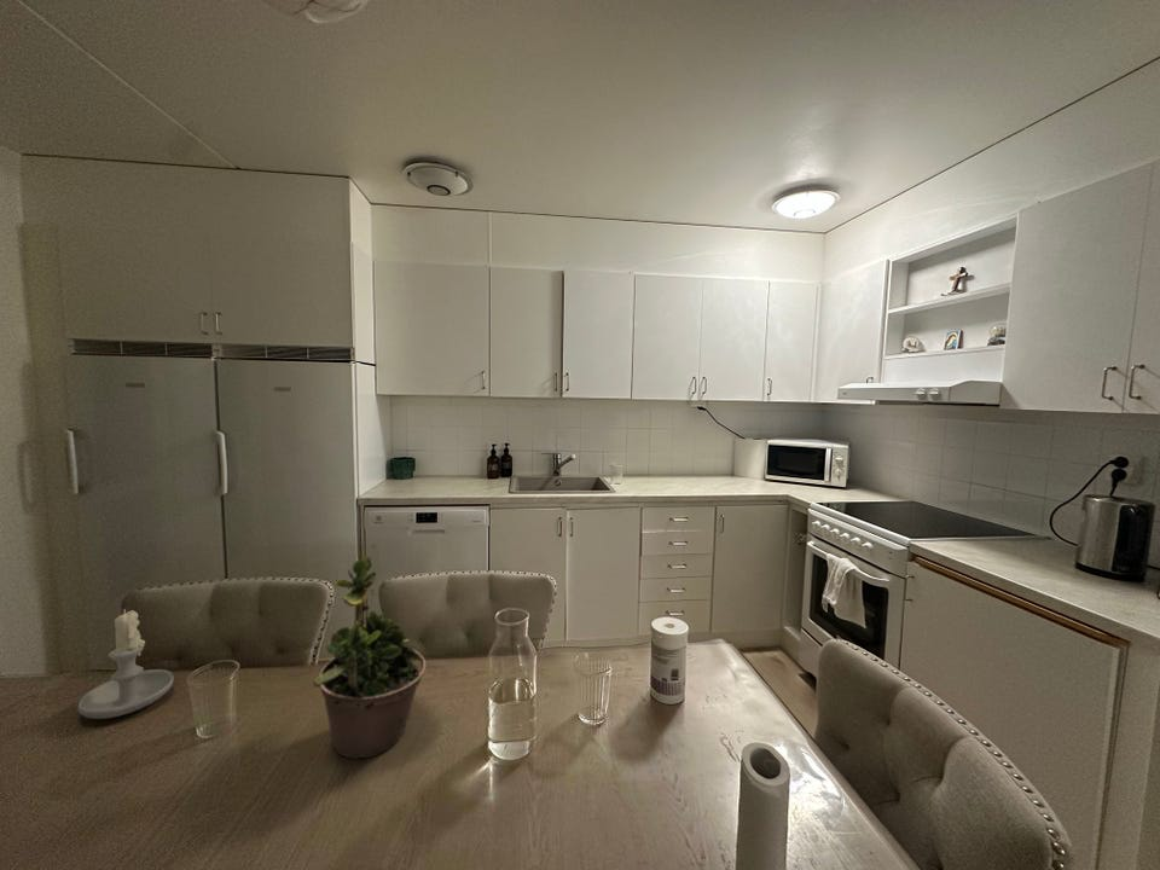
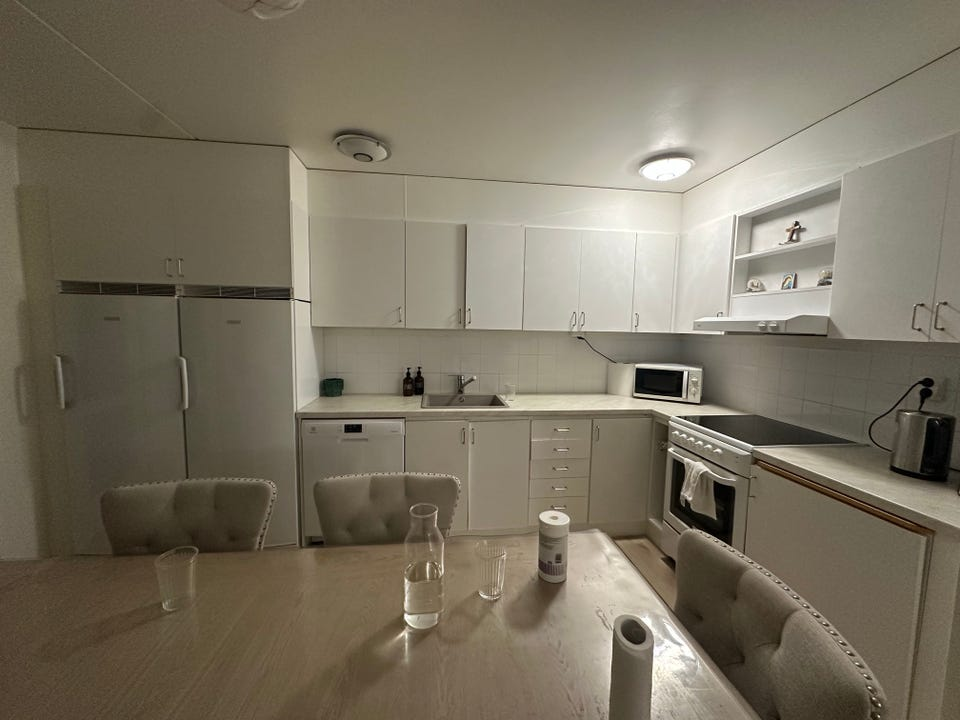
- potted plant [312,544,427,760]
- candle [76,608,175,720]
